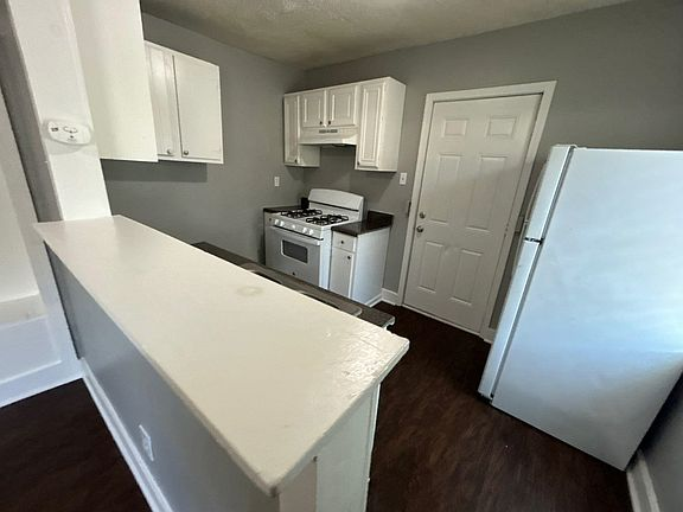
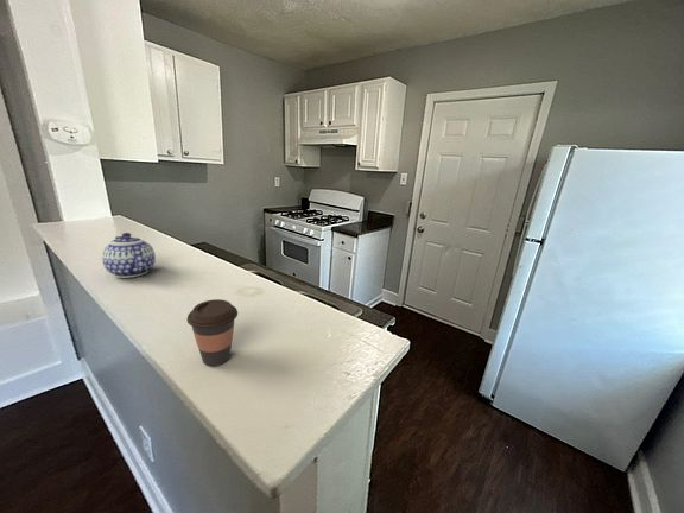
+ teapot [101,232,157,279]
+ coffee cup [185,298,239,367]
